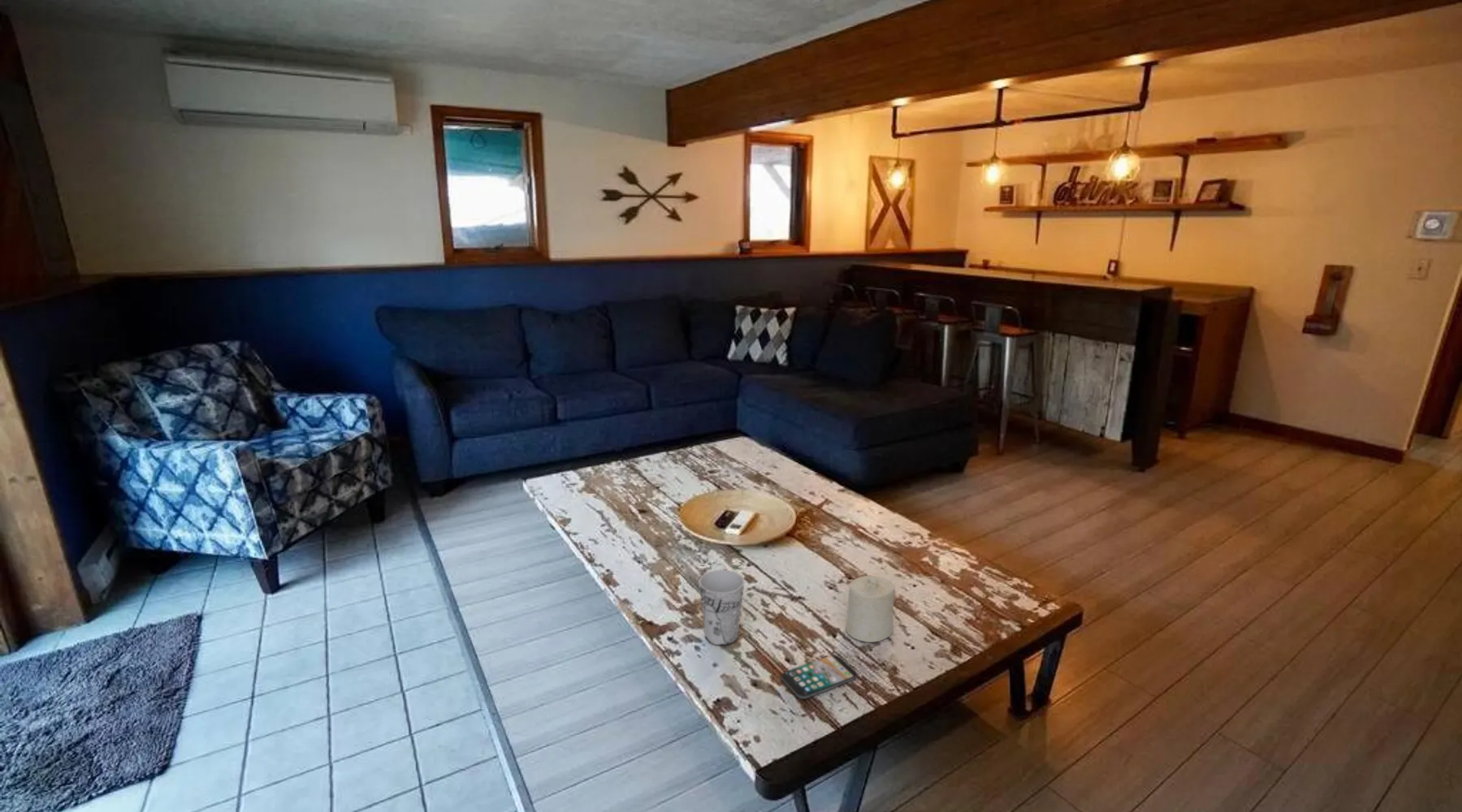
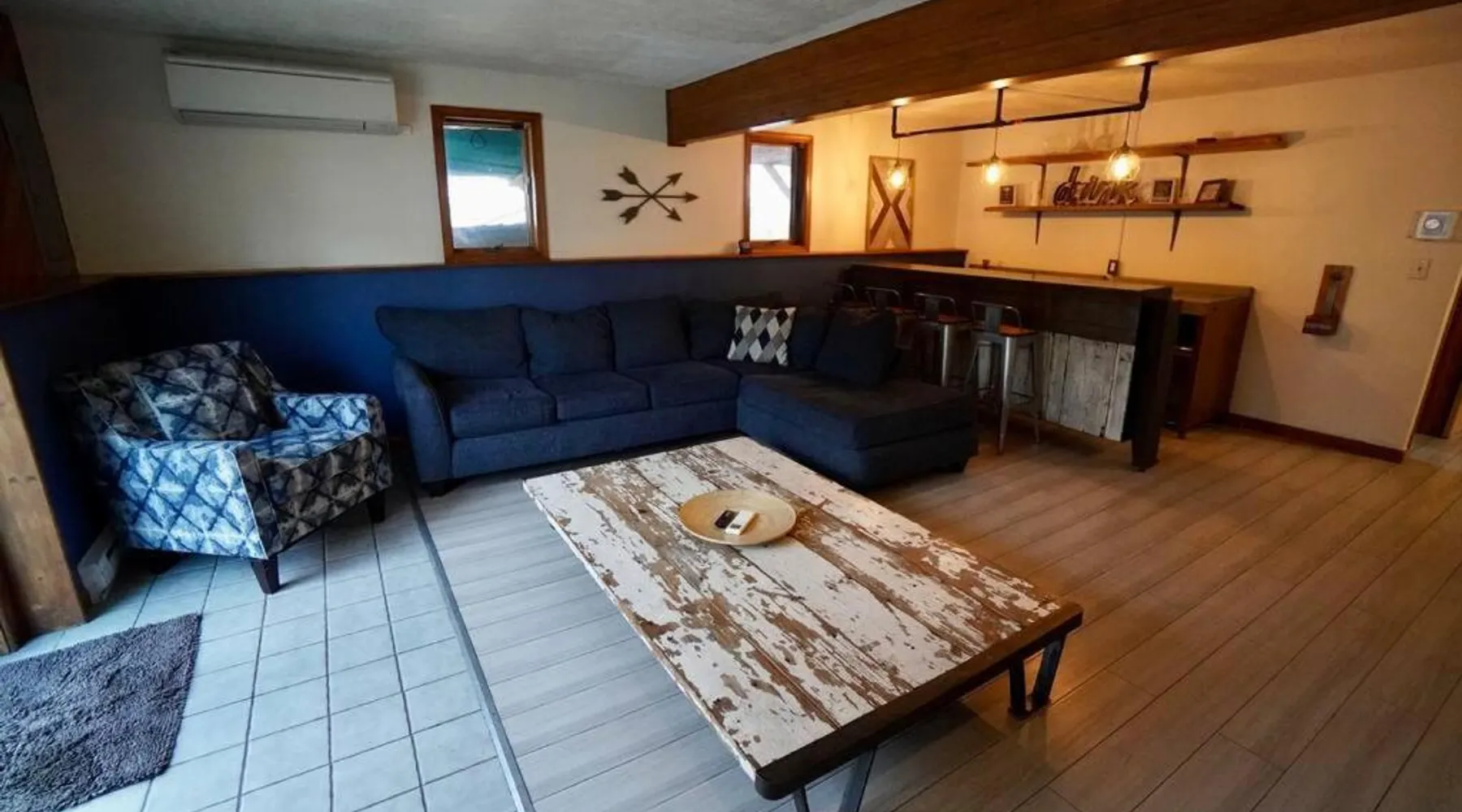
- smartphone [781,654,858,700]
- cup [699,569,746,646]
- candle [846,575,896,643]
